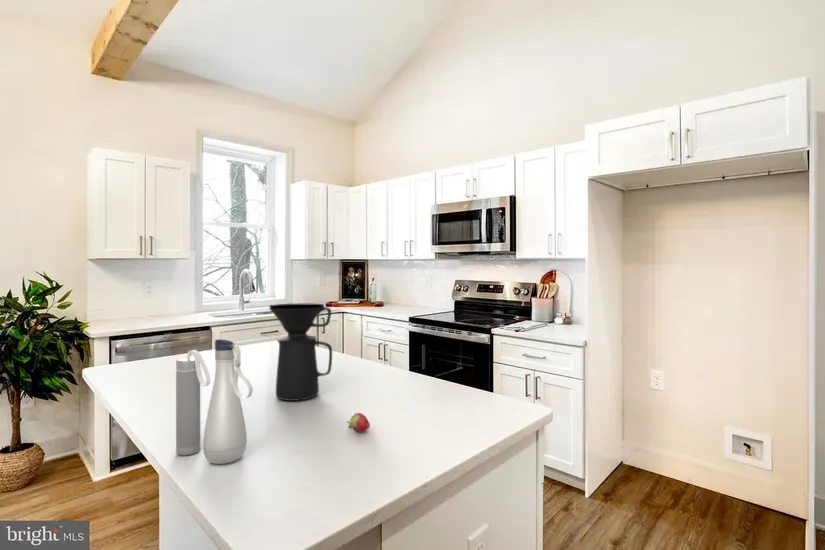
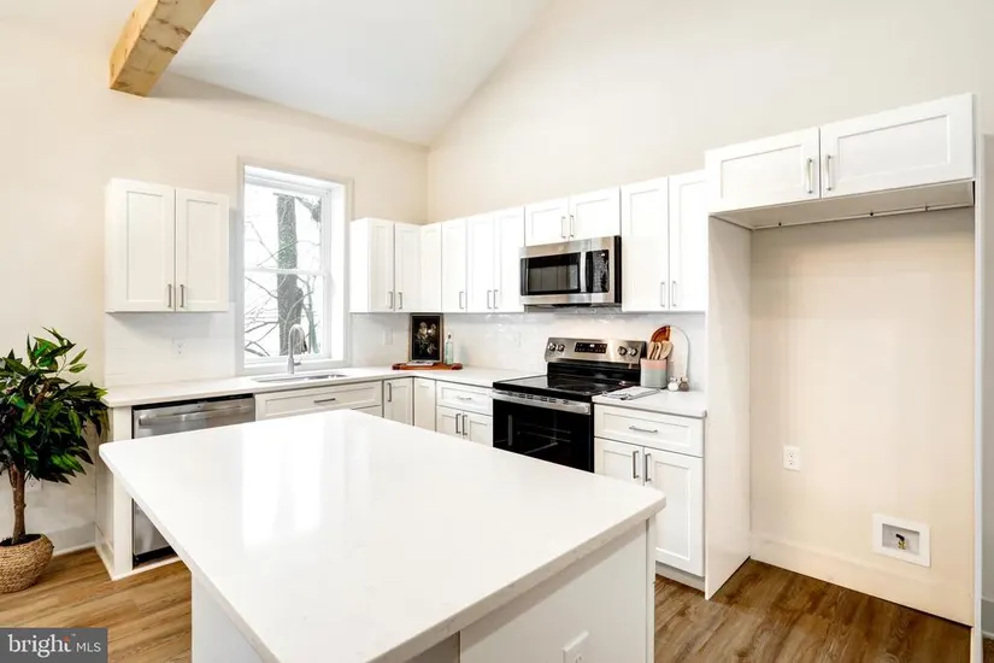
- coffee maker [268,303,333,402]
- fruit [346,412,371,433]
- water bottle [175,338,254,465]
